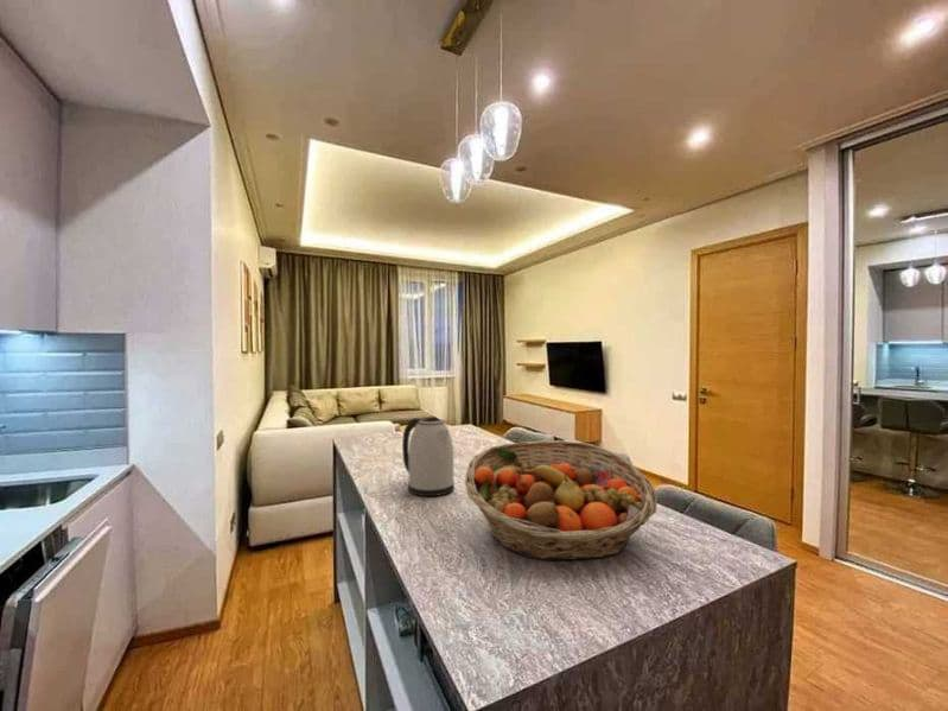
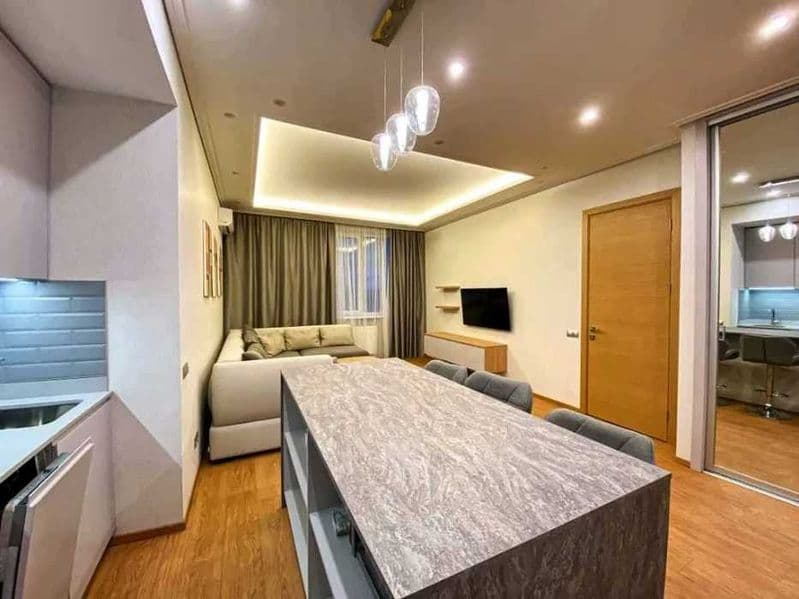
- kettle [401,417,456,497]
- fruit basket [464,439,658,561]
